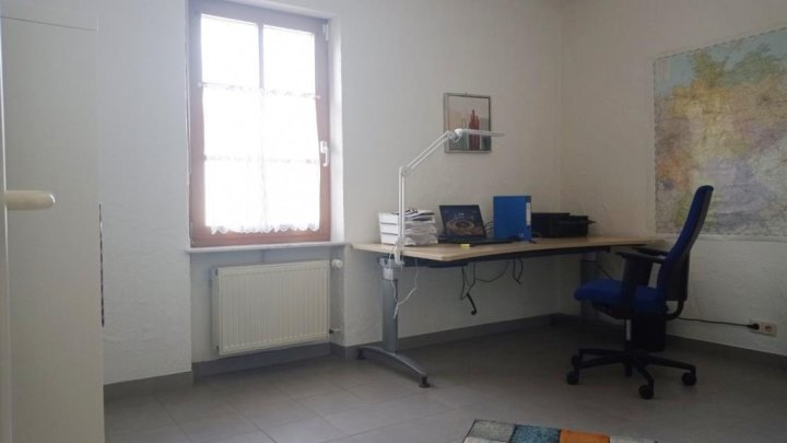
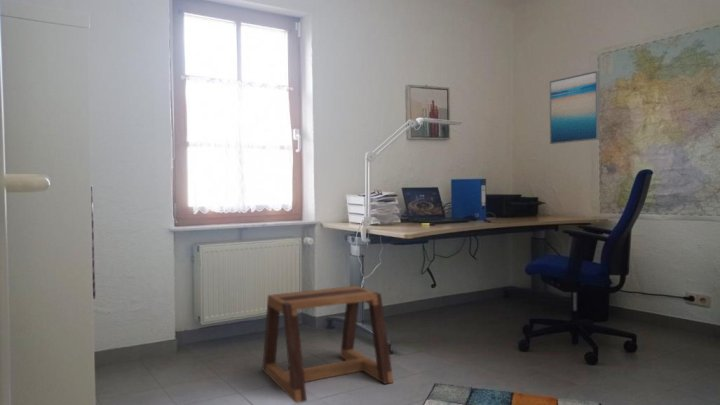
+ stool [261,285,394,404]
+ wall art [549,70,601,145]
